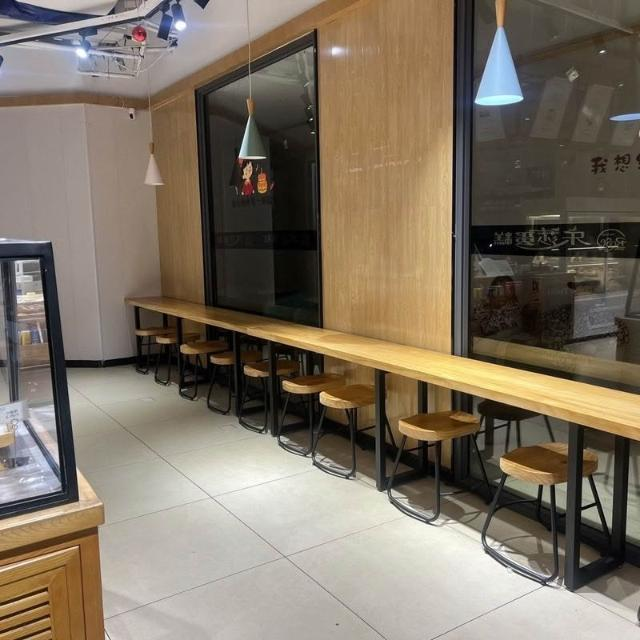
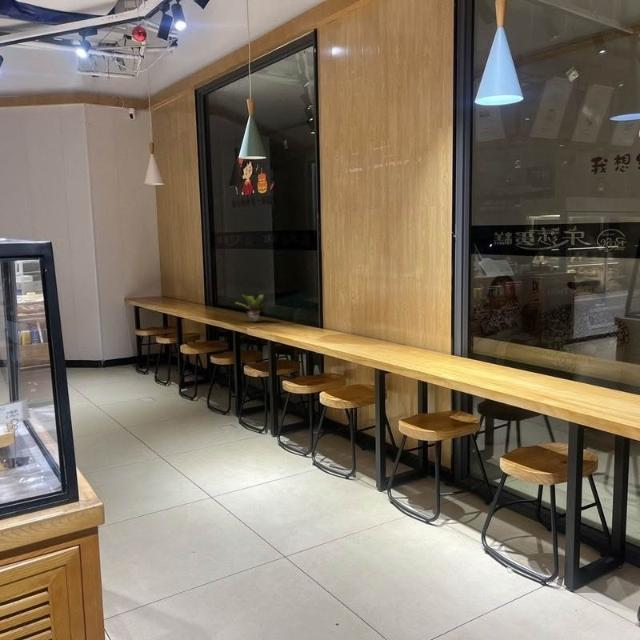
+ potted plant [235,294,265,323]
